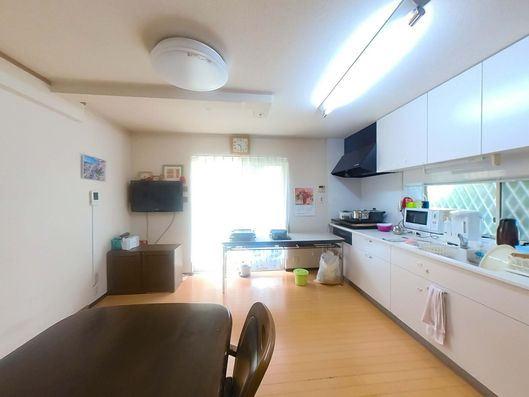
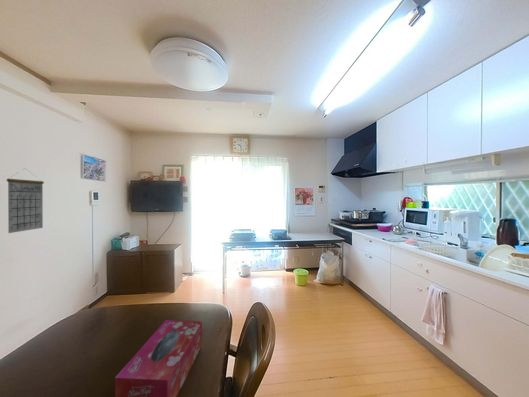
+ calendar [6,167,45,234]
+ tissue box [114,319,203,397]
